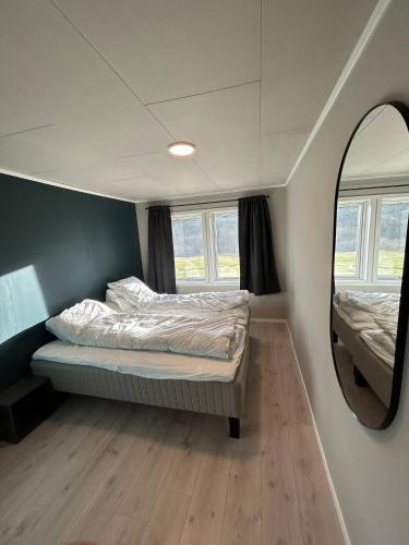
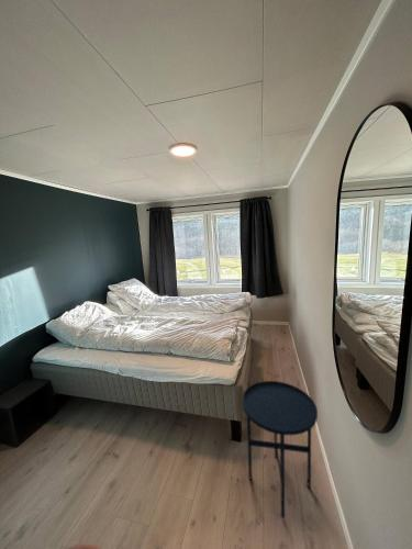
+ side table [242,380,319,519]
